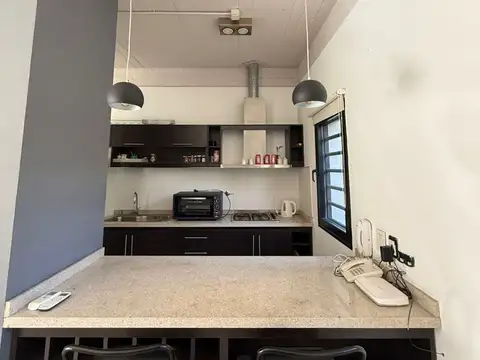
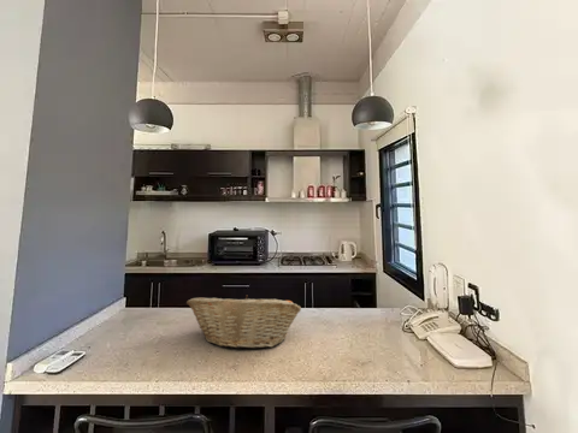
+ fruit basket [185,296,302,350]
